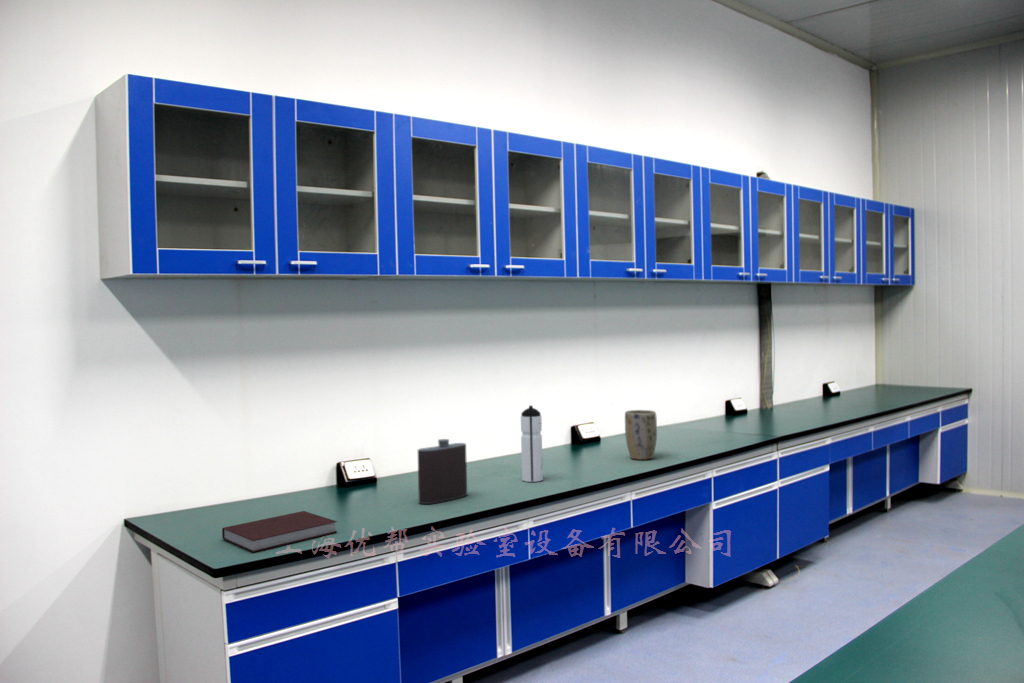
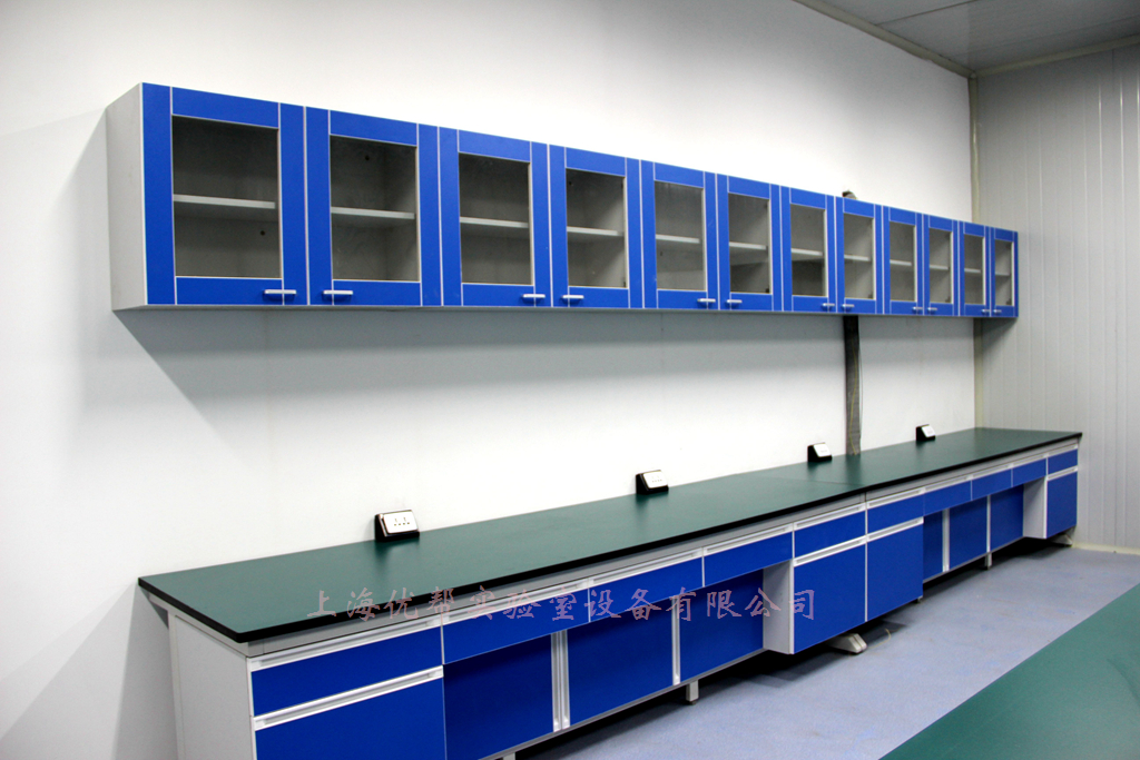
- flask [417,438,468,505]
- plant pot [624,409,658,461]
- water bottle [520,404,544,483]
- notebook [221,510,338,553]
